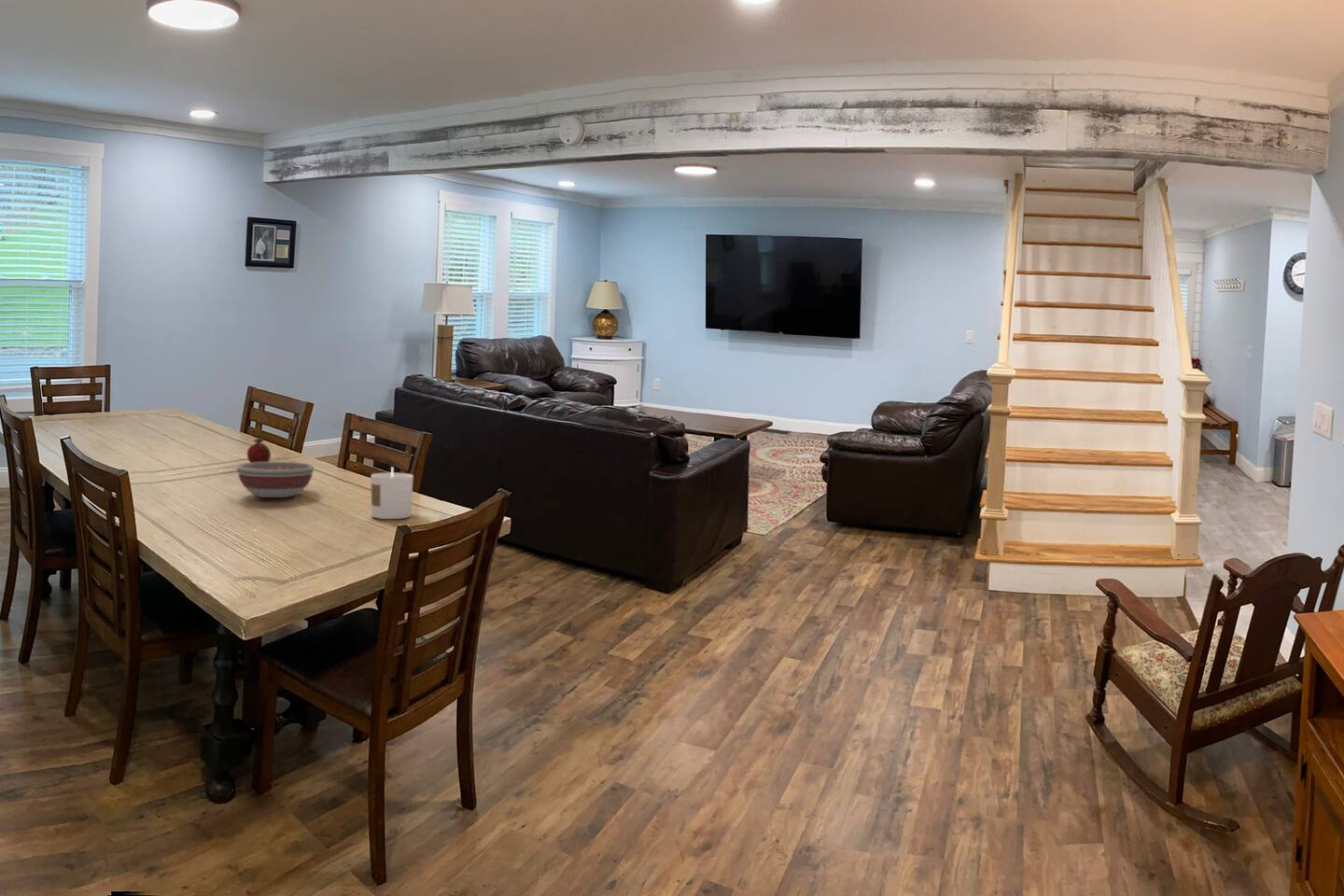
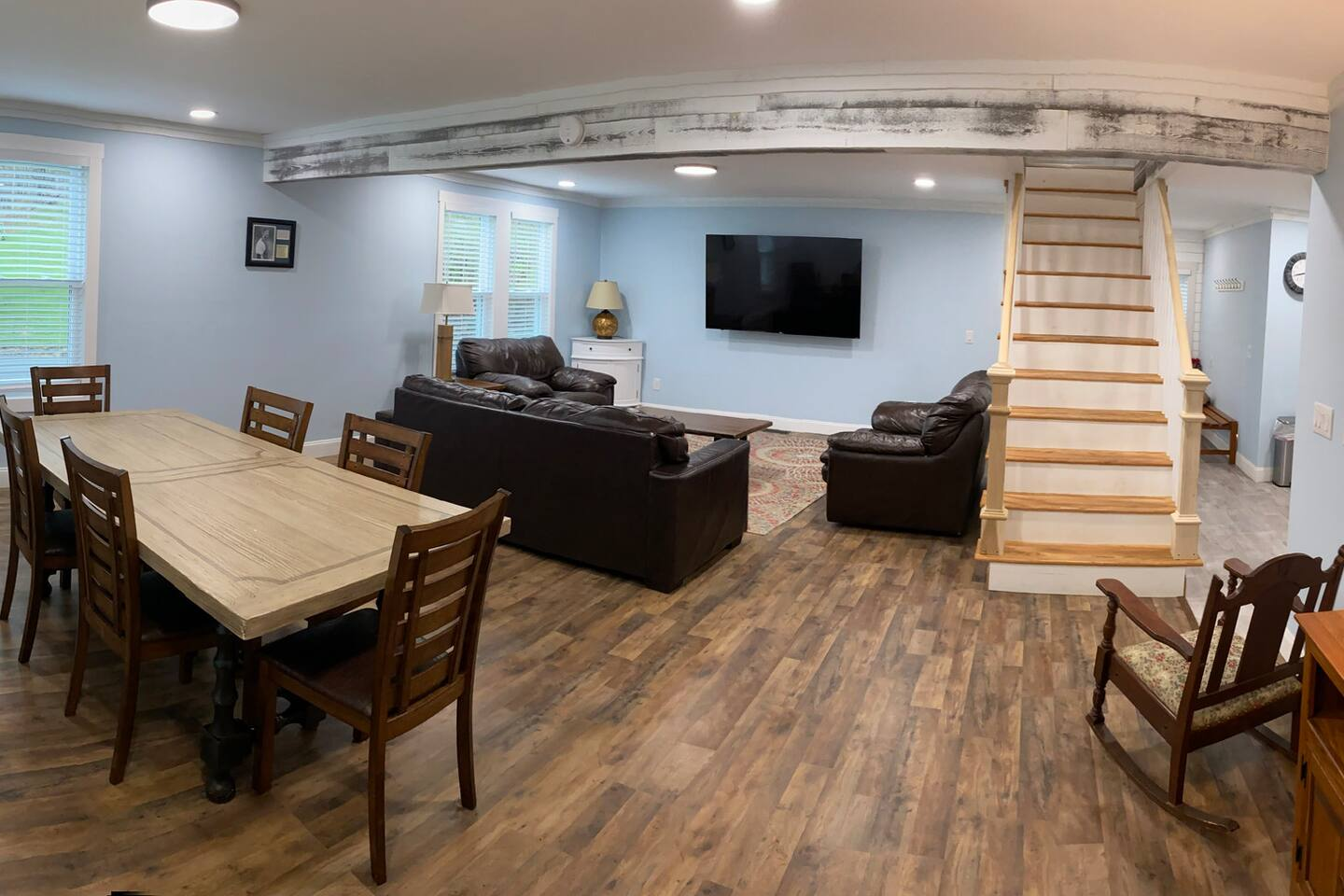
- bowl [236,461,315,498]
- fruit [246,437,272,463]
- candle [371,466,414,520]
